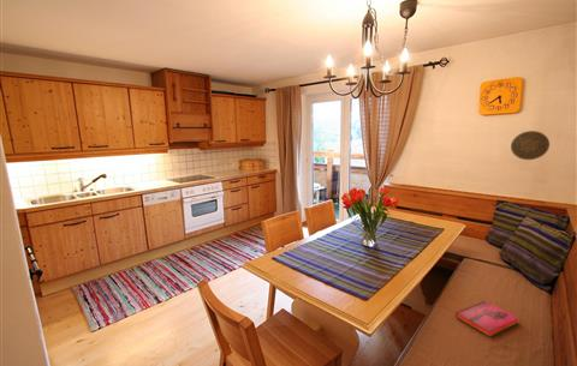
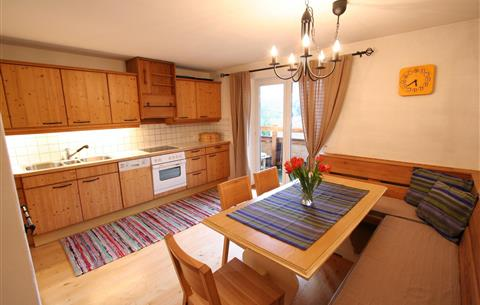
- hardback book [454,300,519,337]
- decorative plate [510,130,551,161]
